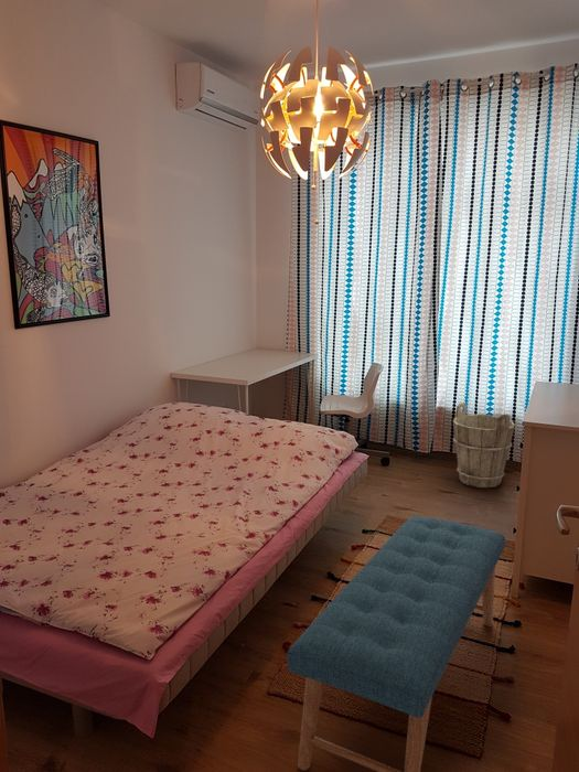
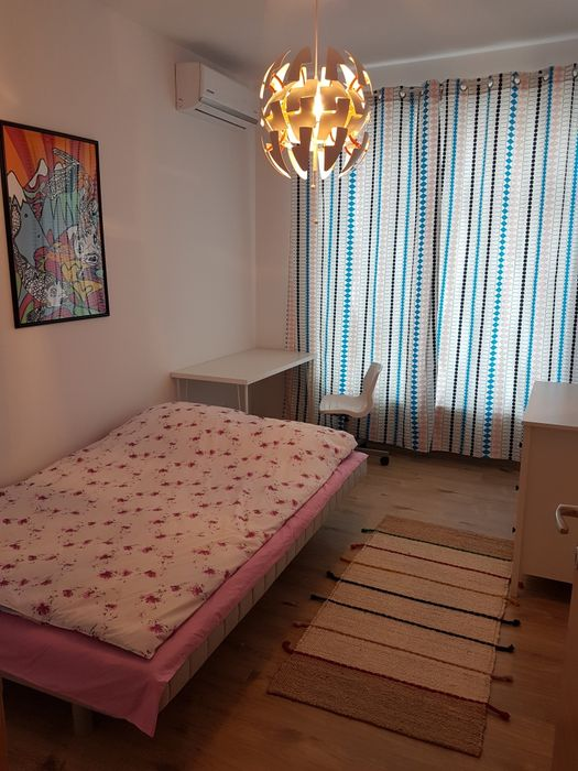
- bucket [452,401,516,489]
- bench [286,515,506,772]
